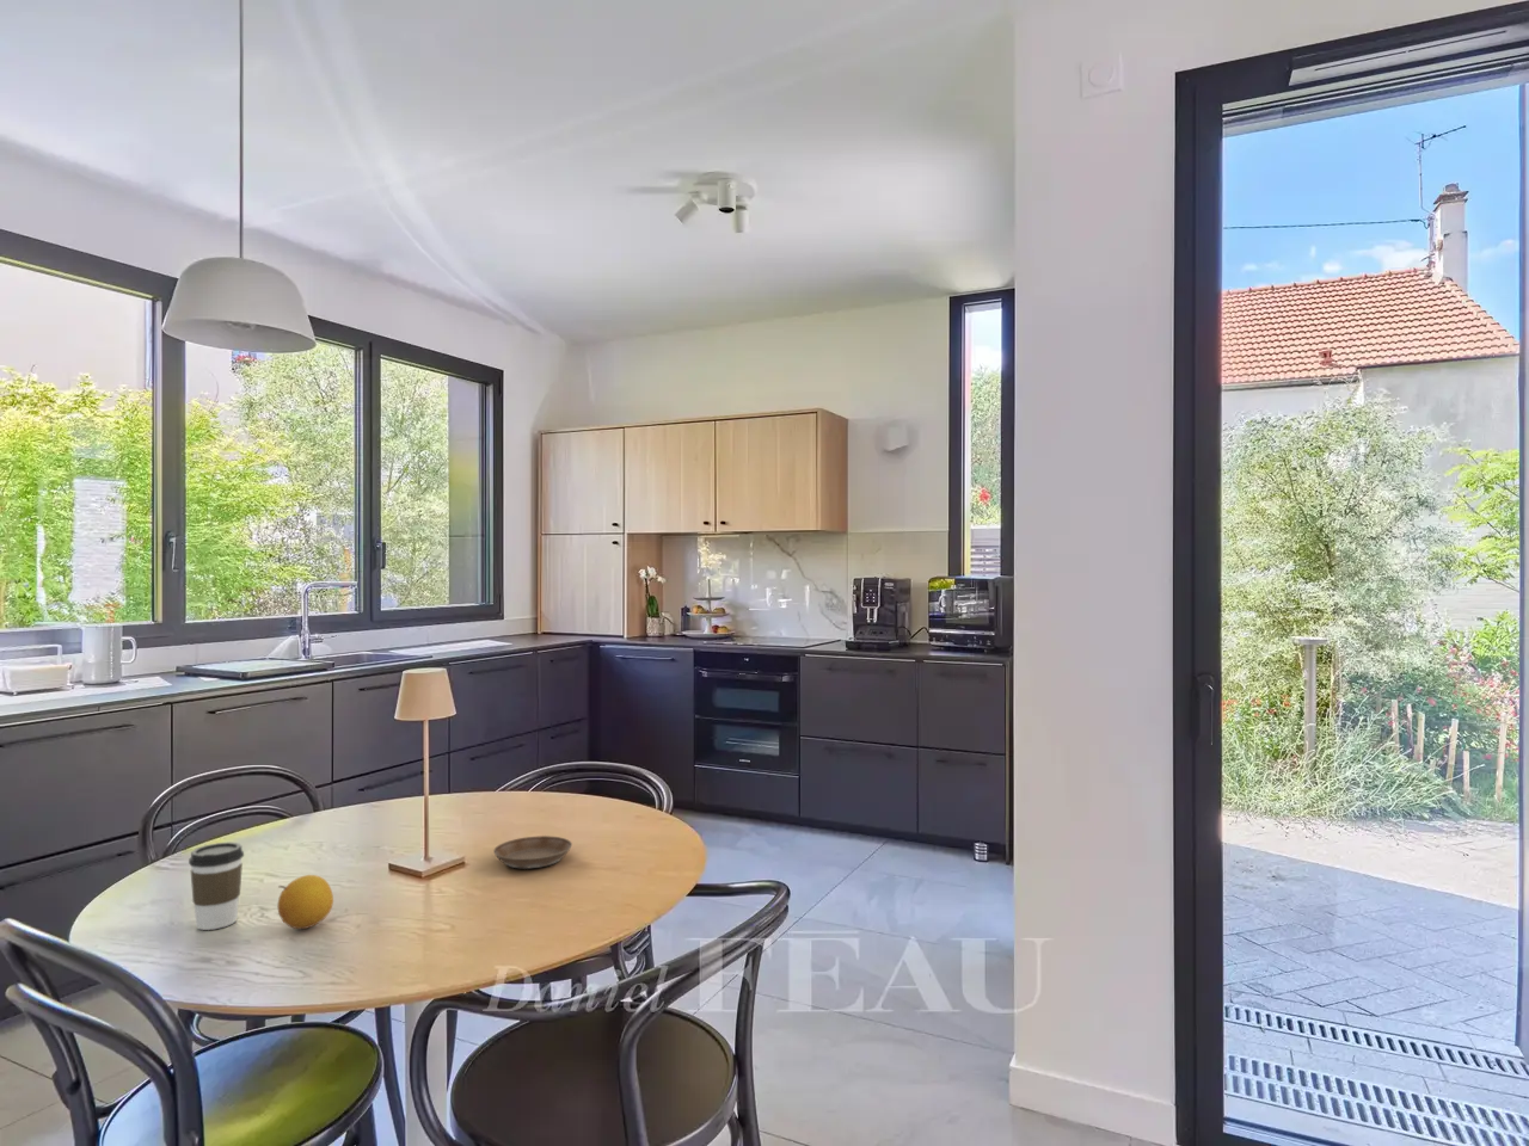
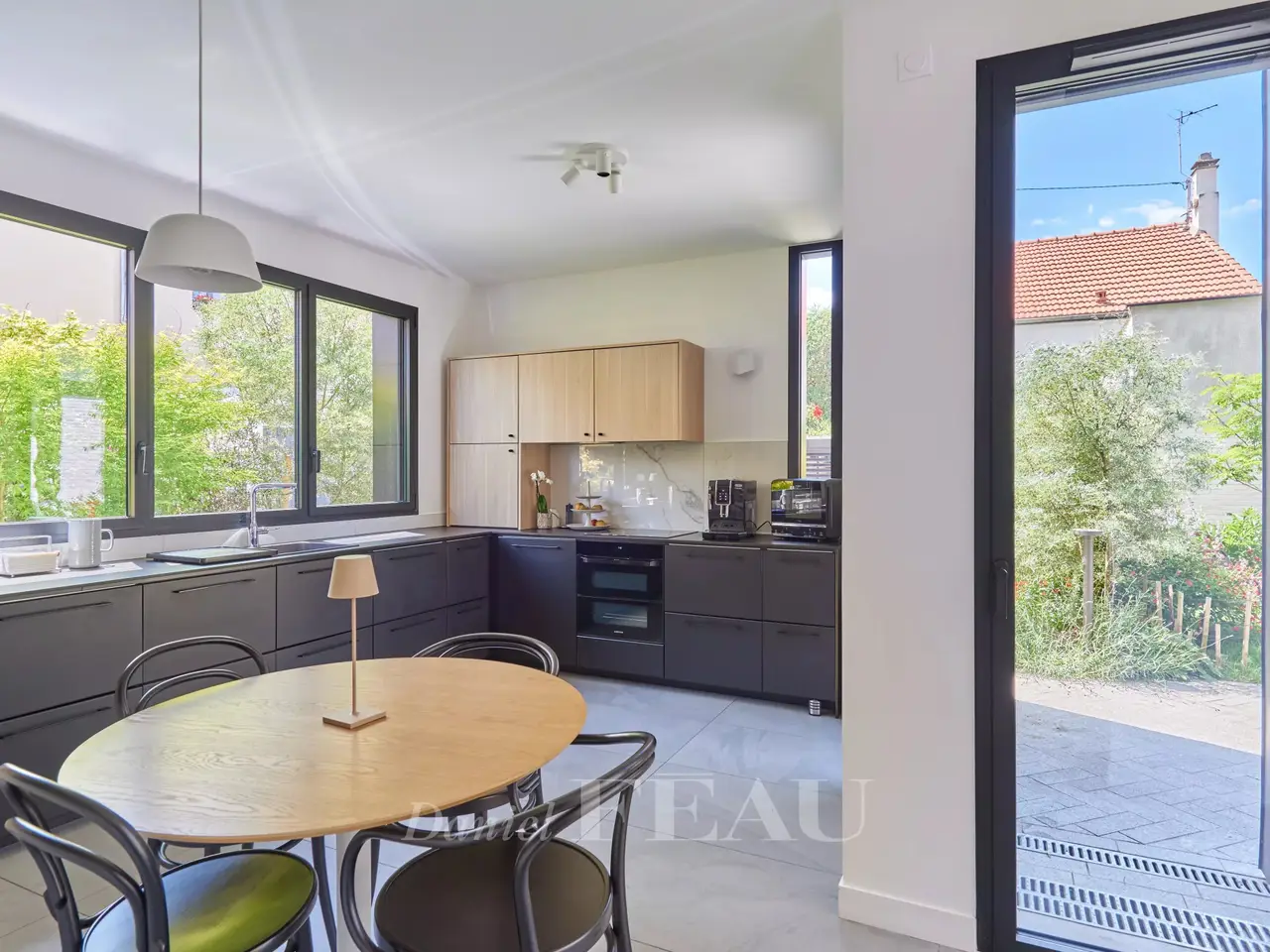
- saucer [492,834,573,870]
- coffee cup [188,841,244,931]
- fruit [276,874,335,931]
